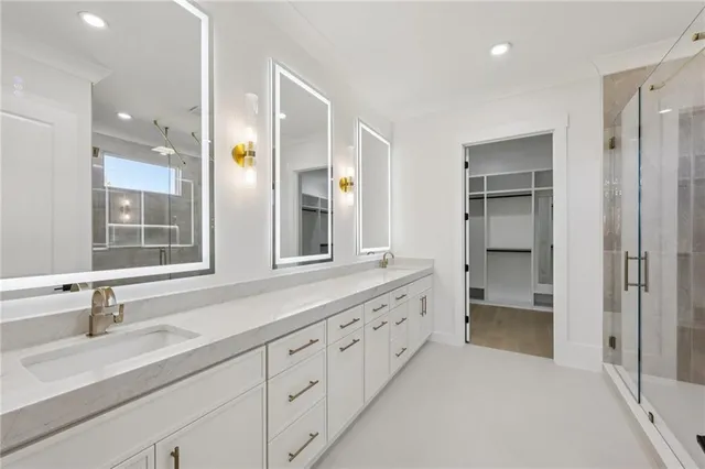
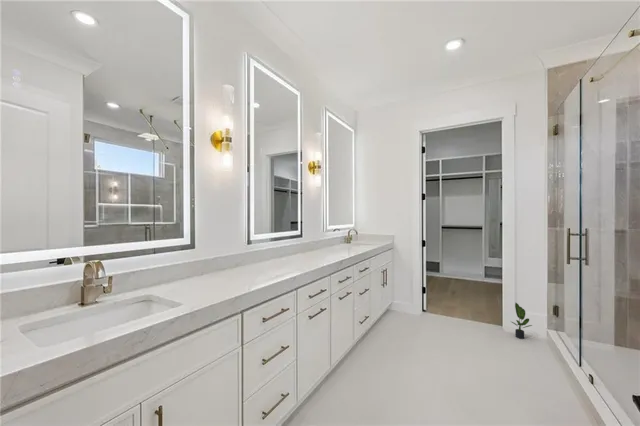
+ potted plant [511,302,533,340]
